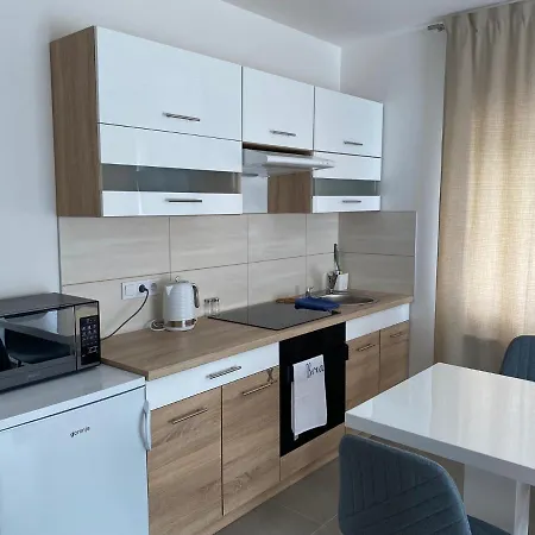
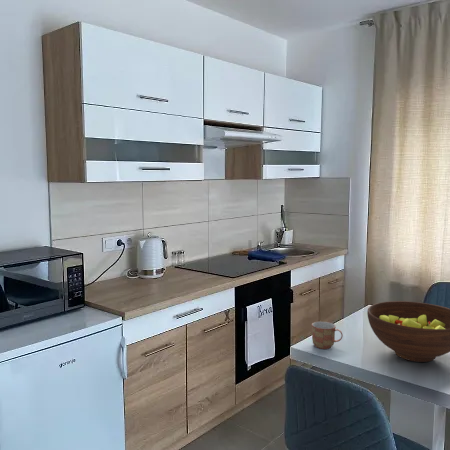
+ mug [311,321,344,350]
+ fruit bowl [366,300,450,363]
